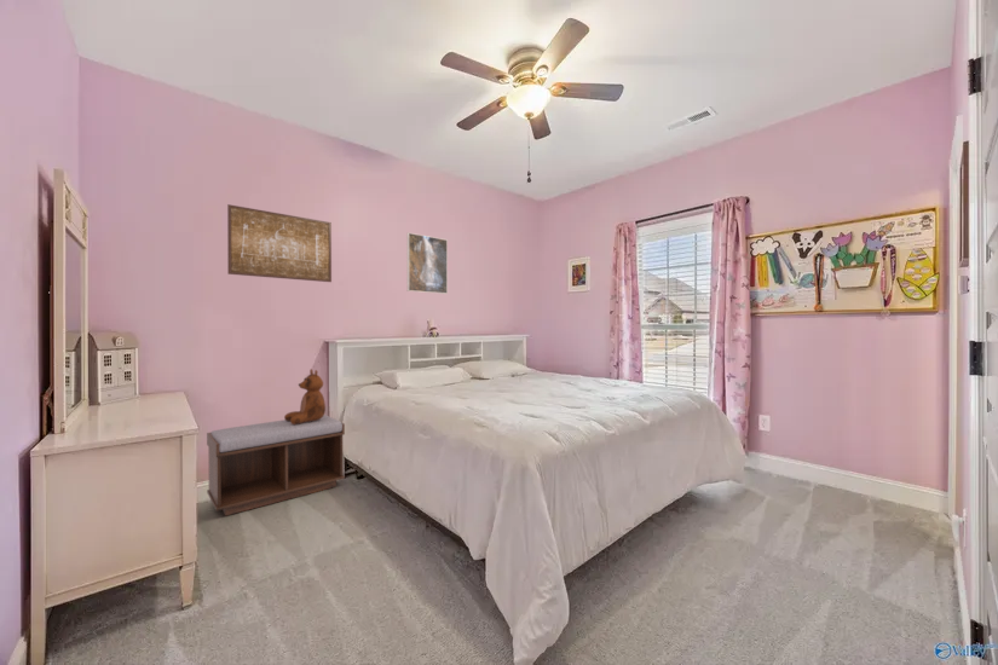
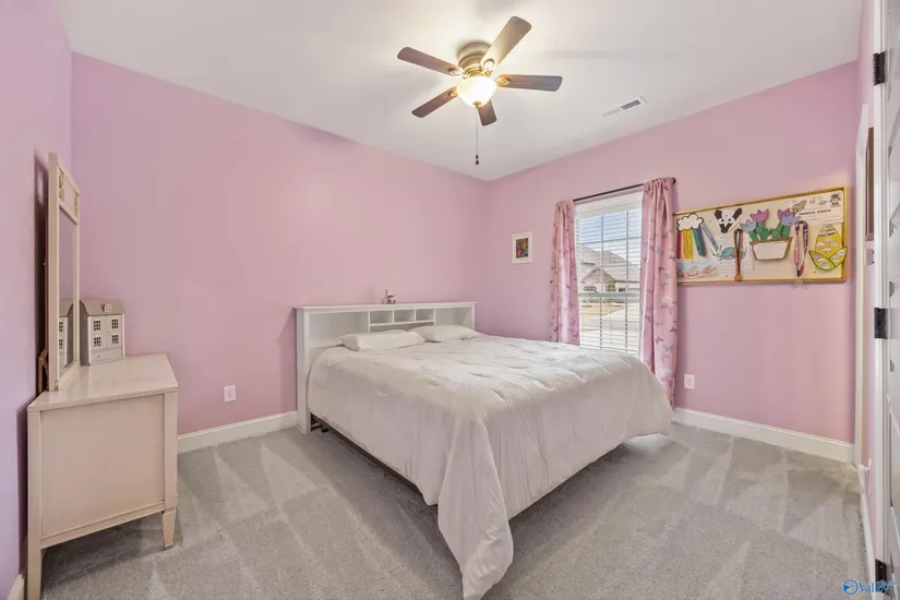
- bench [206,414,346,517]
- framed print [405,232,449,295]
- teddy bear [283,368,327,424]
- wall art [226,203,333,283]
